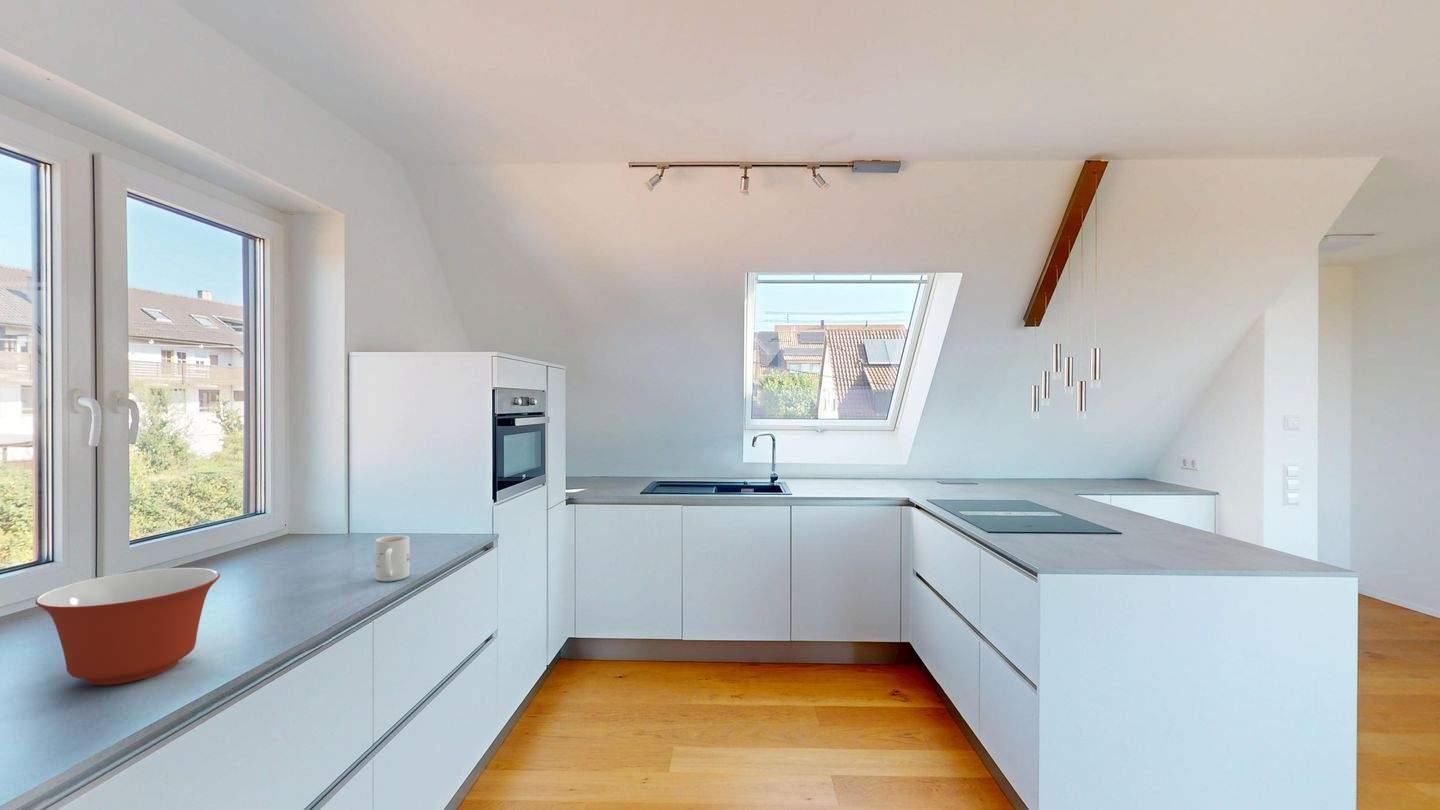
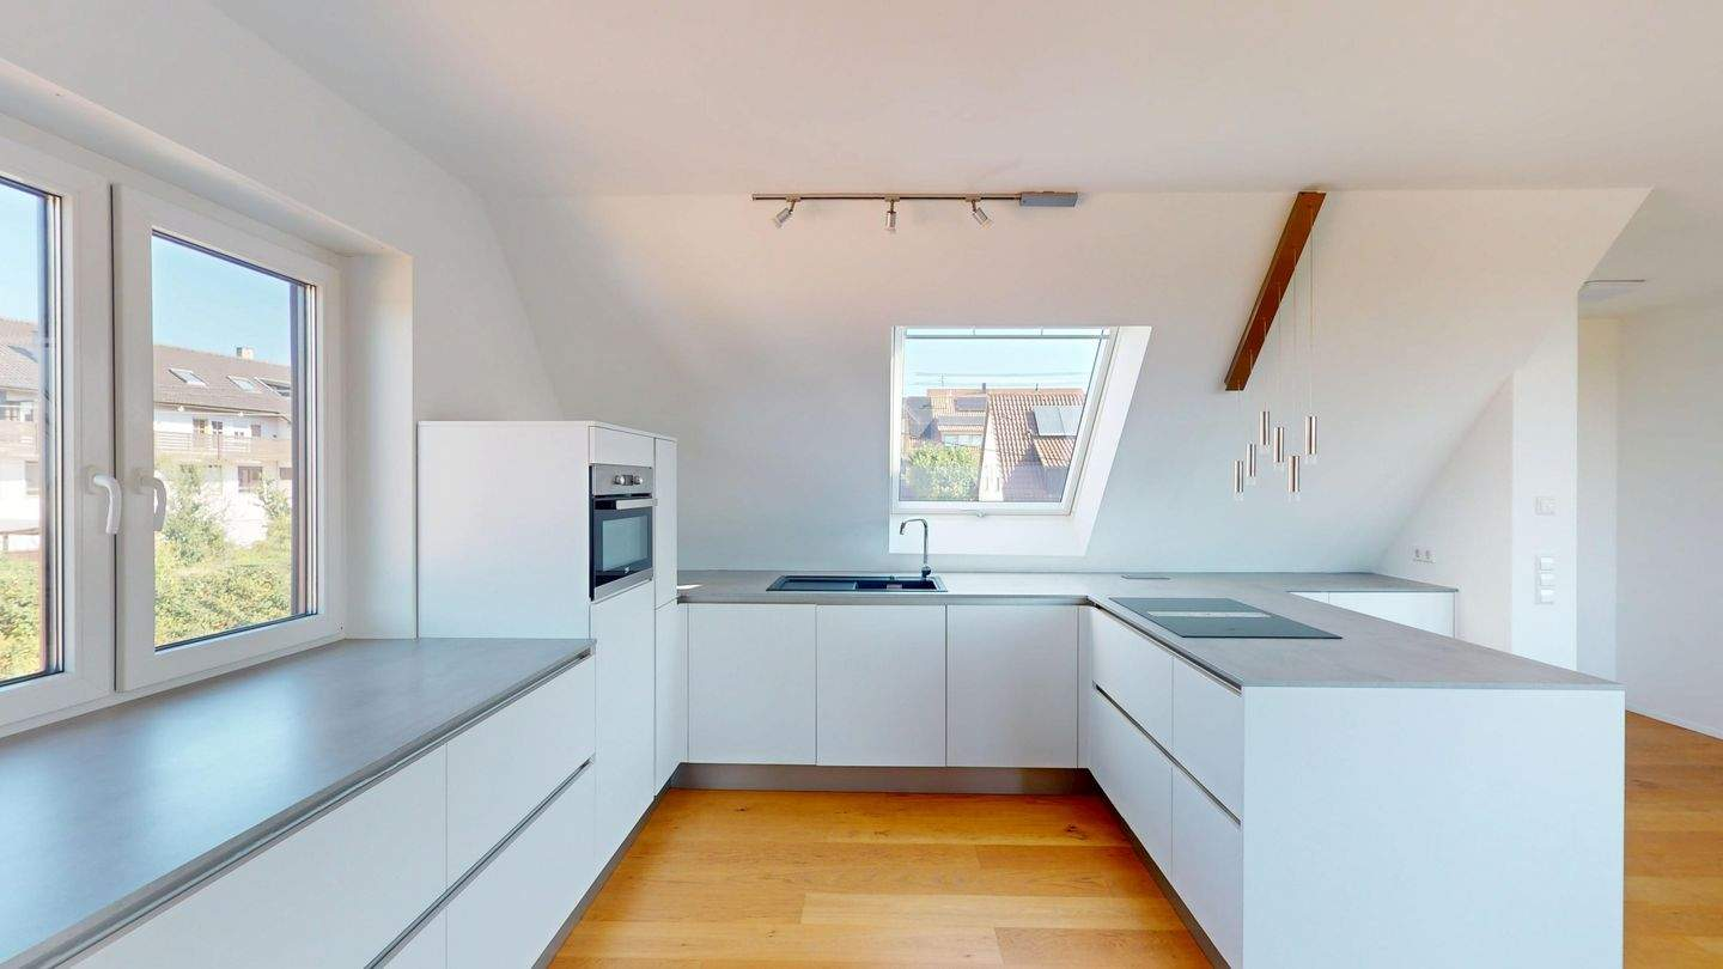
- mug [374,534,410,582]
- mixing bowl [35,567,221,686]
